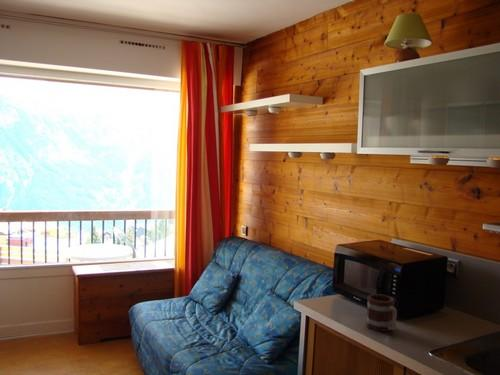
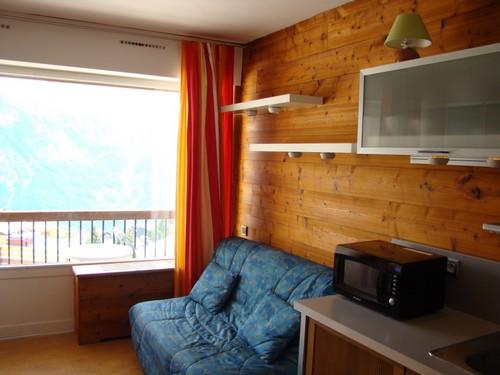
- mug [365,293,398,333]
